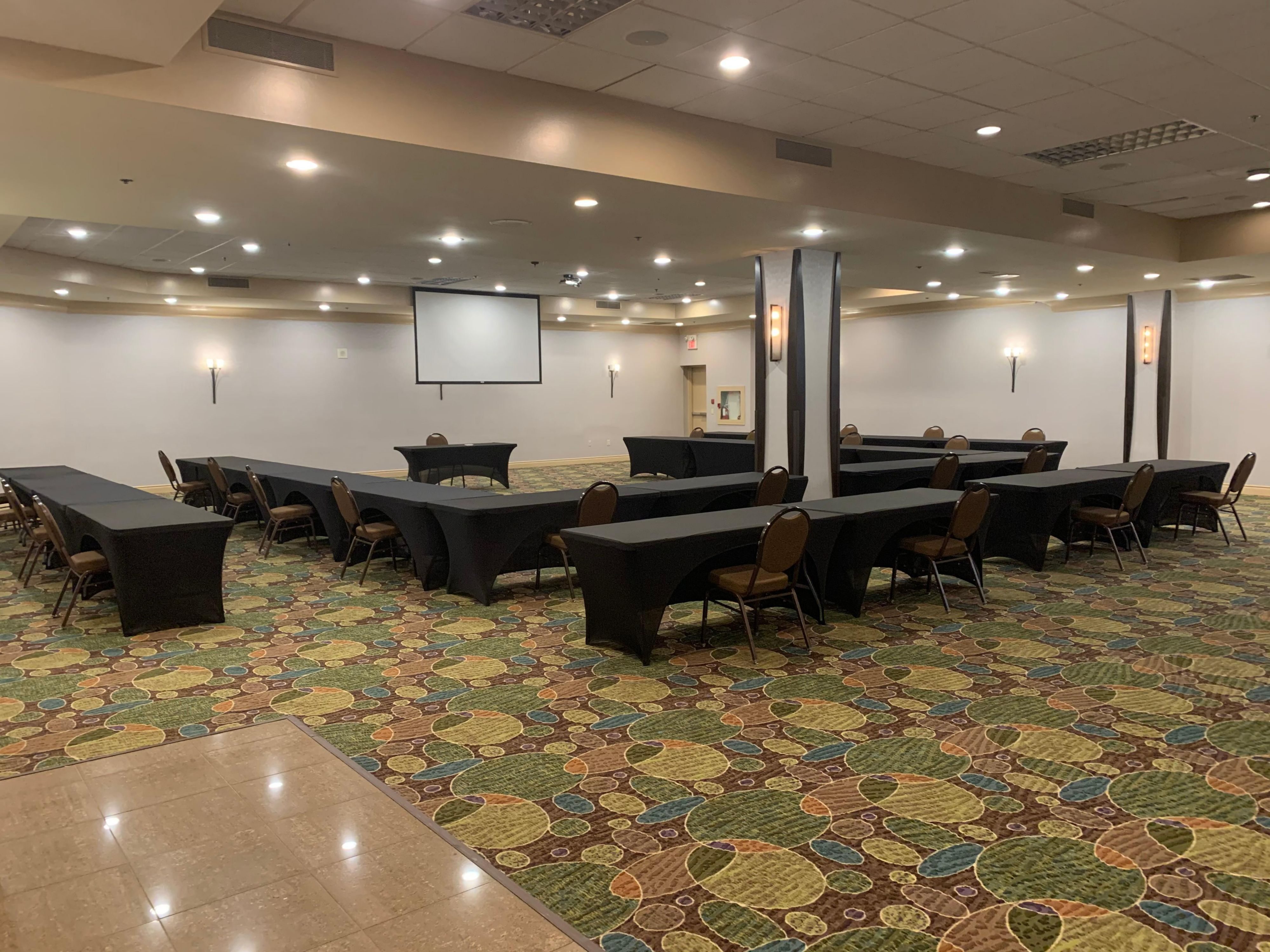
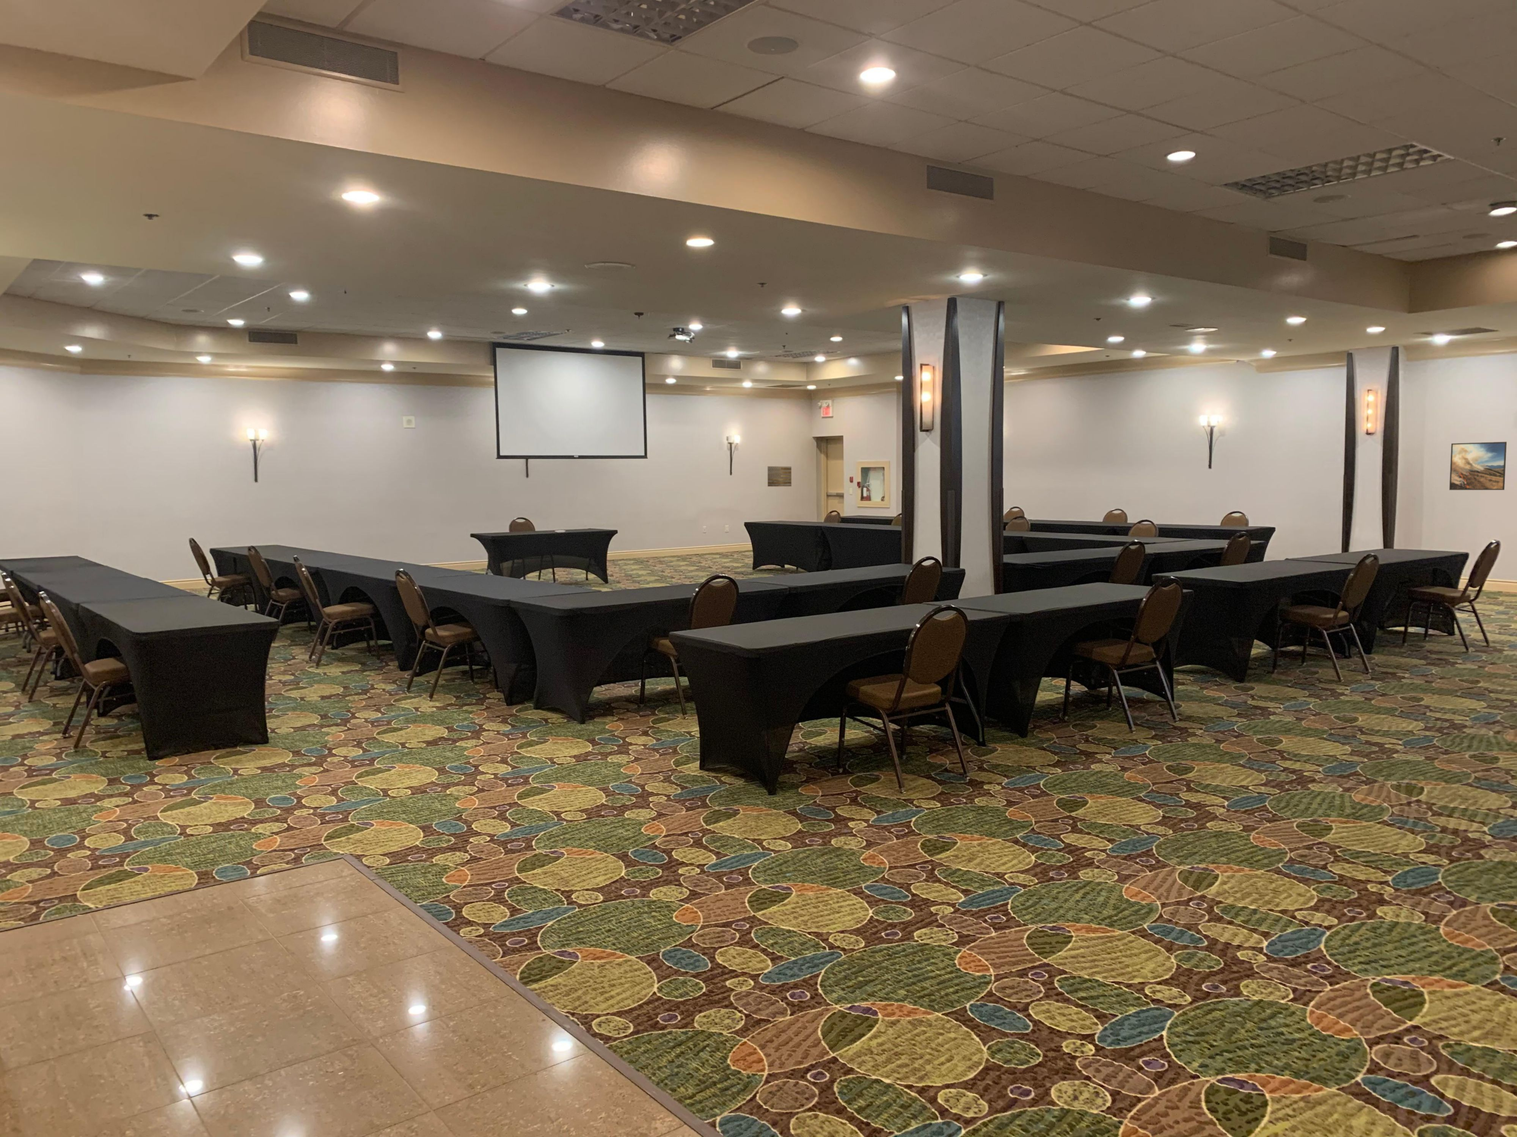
+ wall art [767,466,792,487]
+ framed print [1449,441,1507,491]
